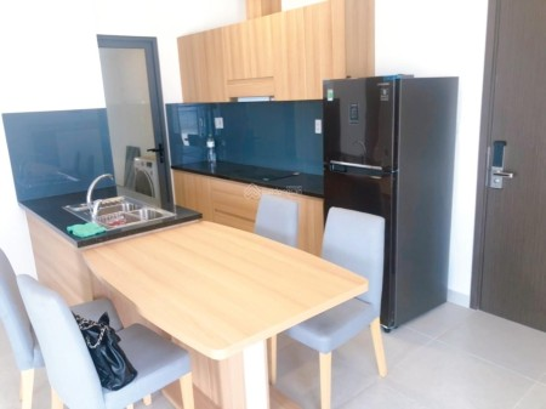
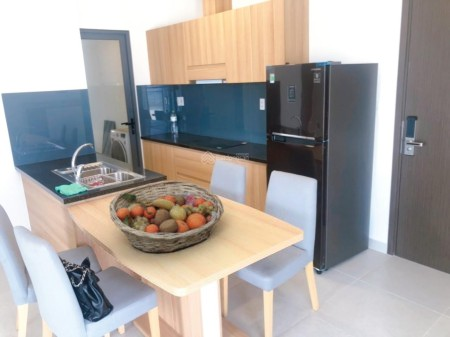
+ fruit basket [108,179,225,254]
